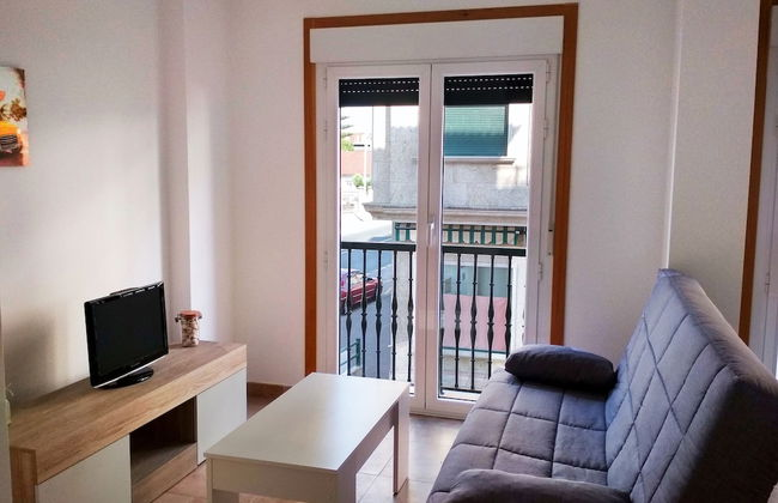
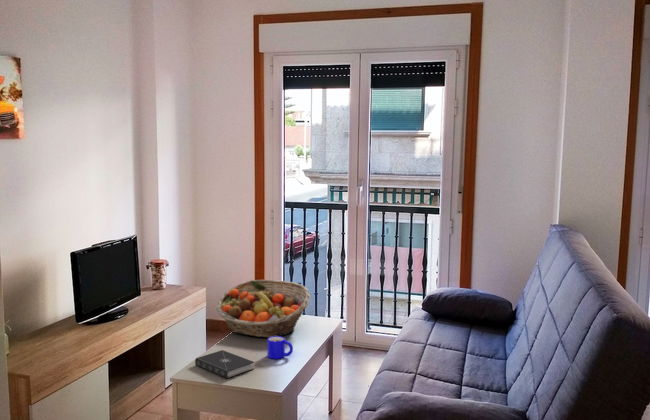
+ fruit basket [215,279,311,338]
+ mug [266,336,294,360]
+ book [194,349,255,379]
